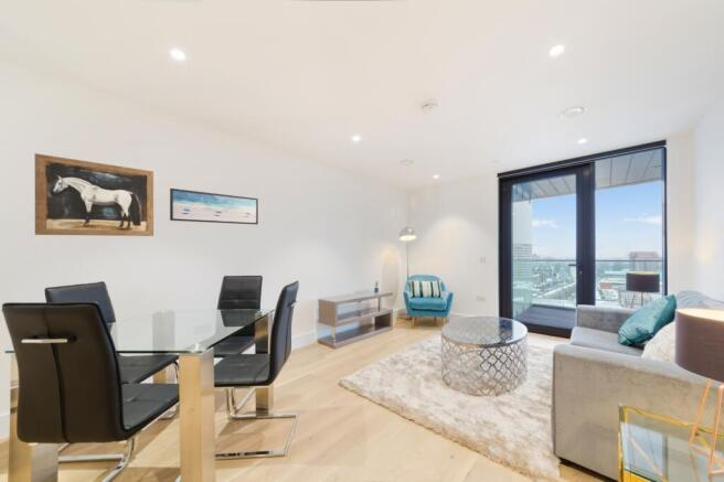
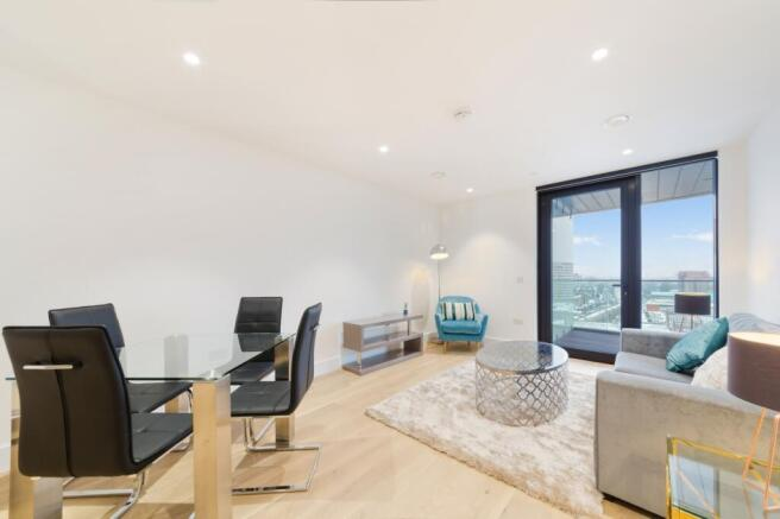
- wall art [169,188,259,225]
- wall art [34,152,155,237]
